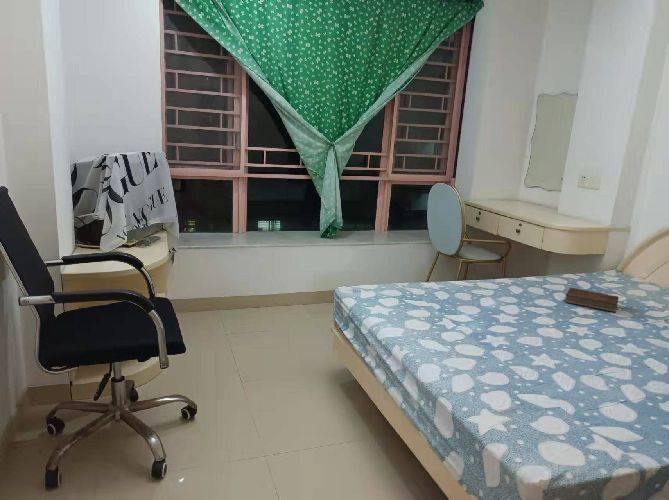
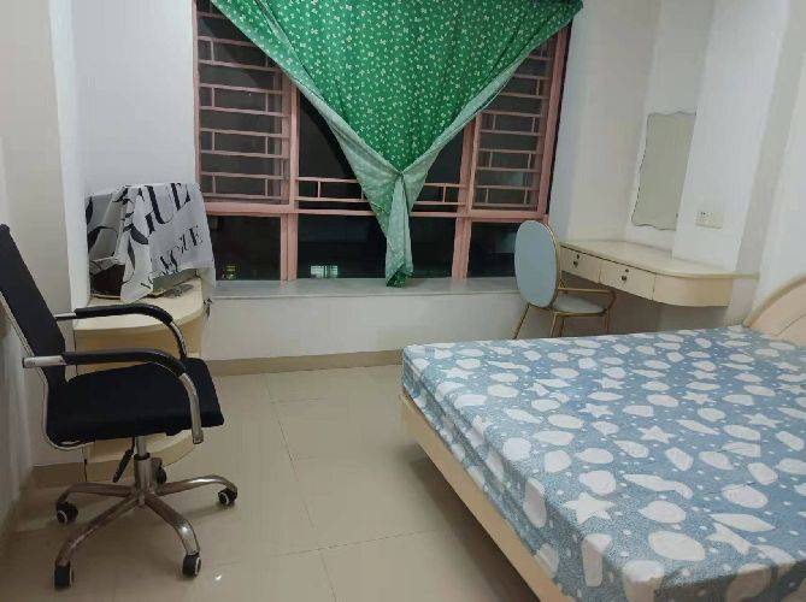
- book [564,287,620,313]
